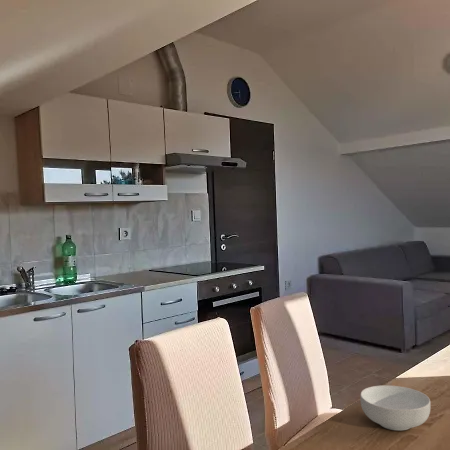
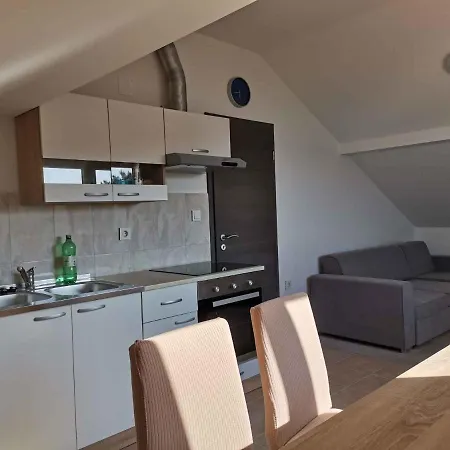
- cereal bowl [359,385,432,431]
